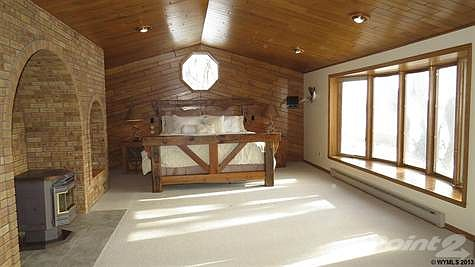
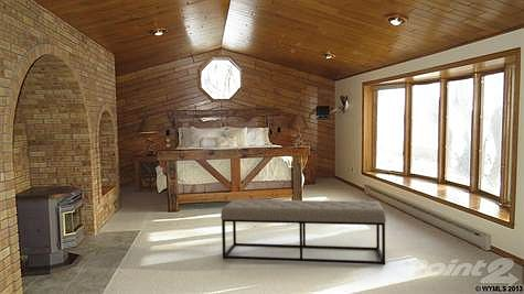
+ bench [220,198,387,266]
